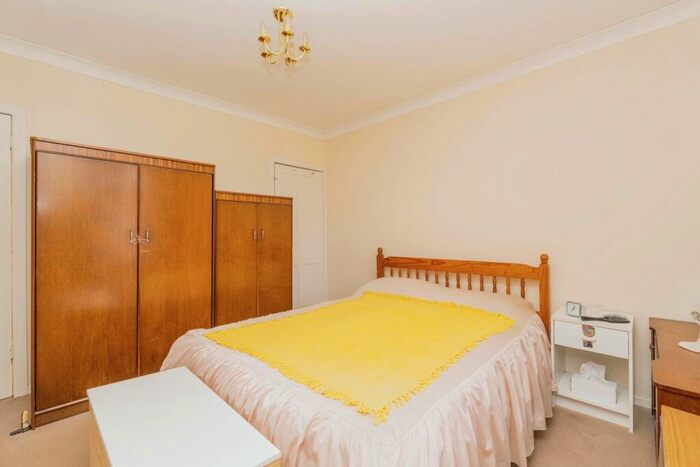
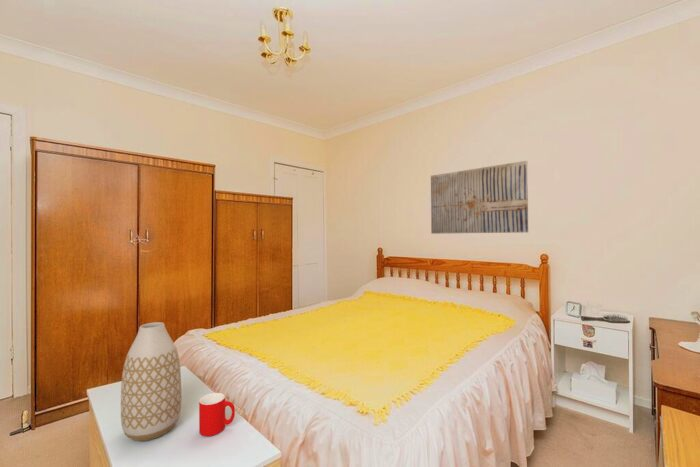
+ wall art [430,160,529,235]
+ vase [120,321,182,442]
+ cup [198,392,236,437]
